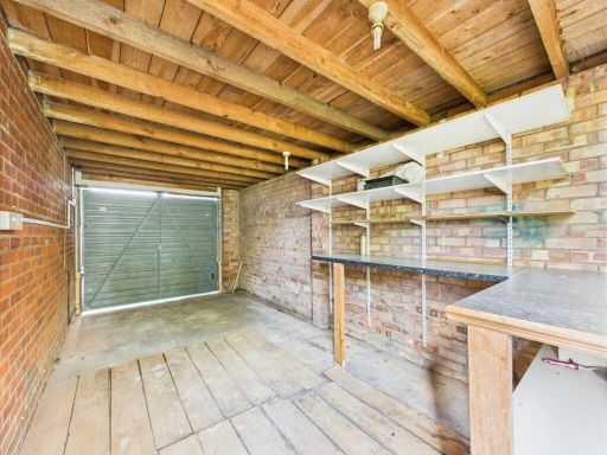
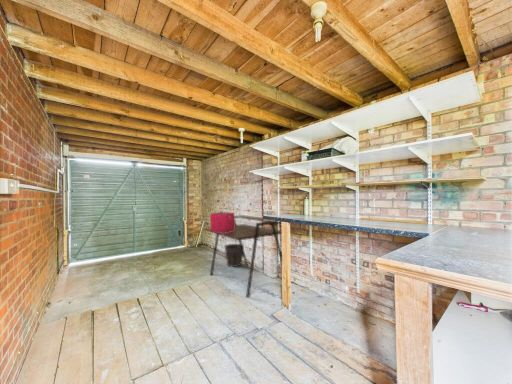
+ desk [202,214,283,299]
+ waste bin [224,243,245,268]
+ storage bin [209,211,235,233]
